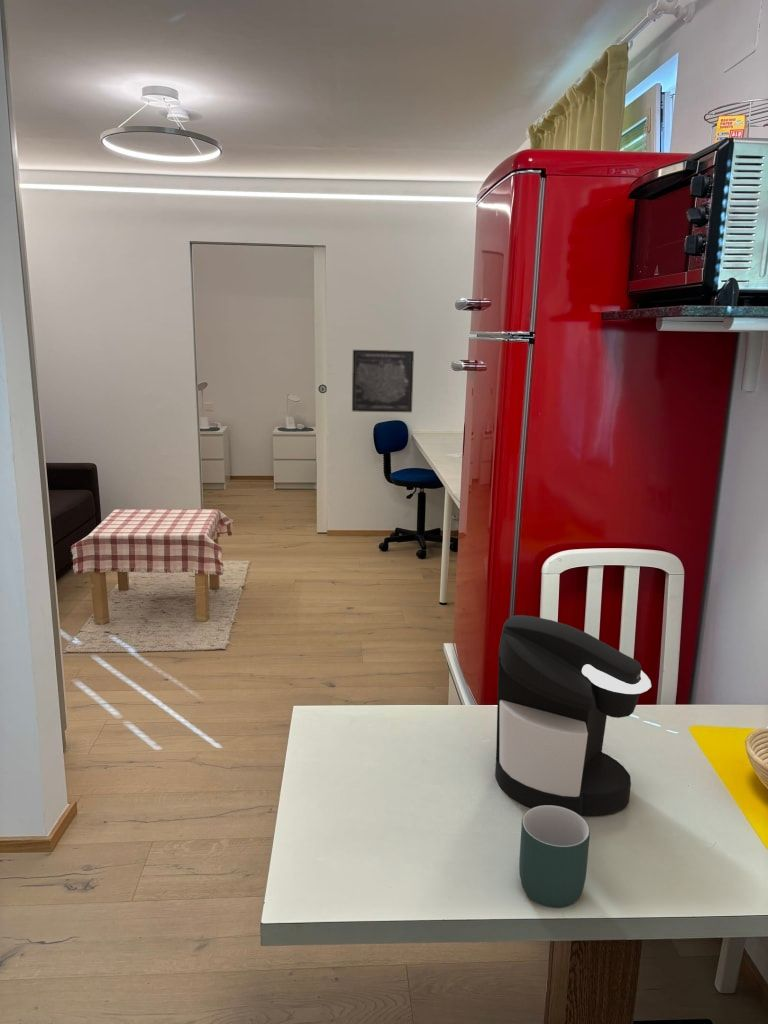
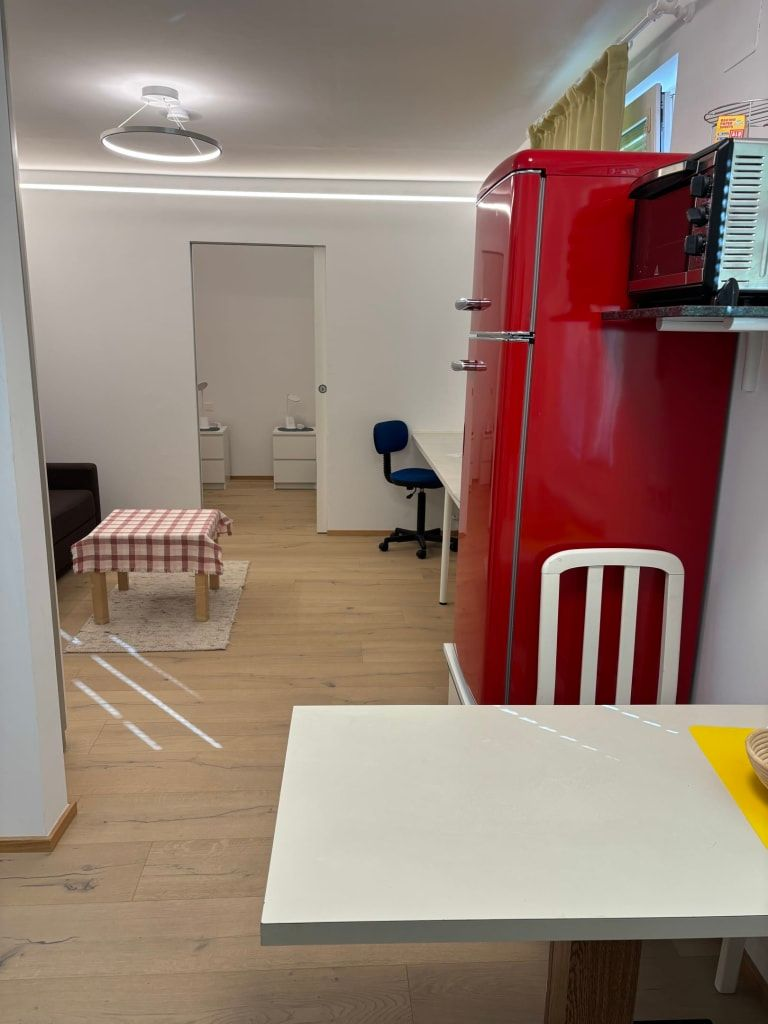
- coffee maker [494,614,652,817]
- mug [518,805,591,909]
- wall art [351,349,415,413]
